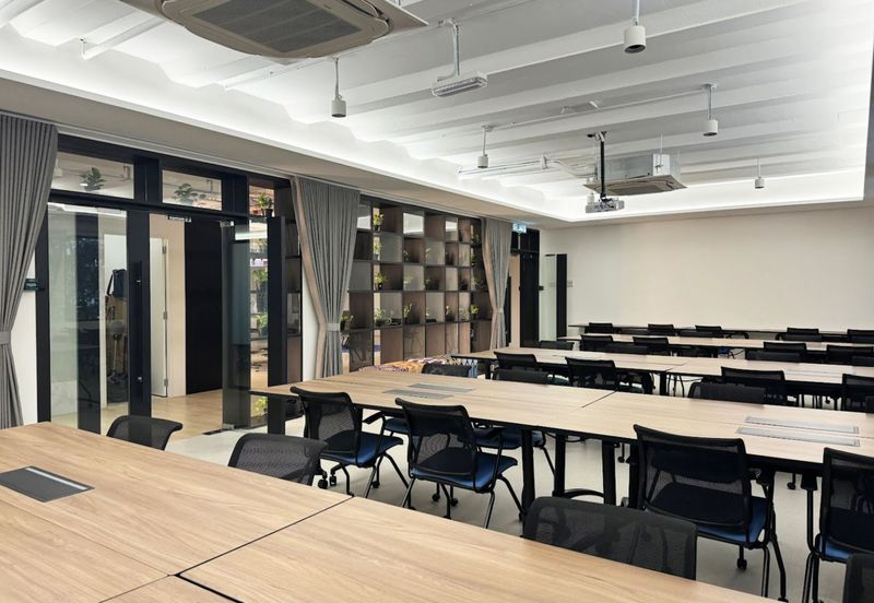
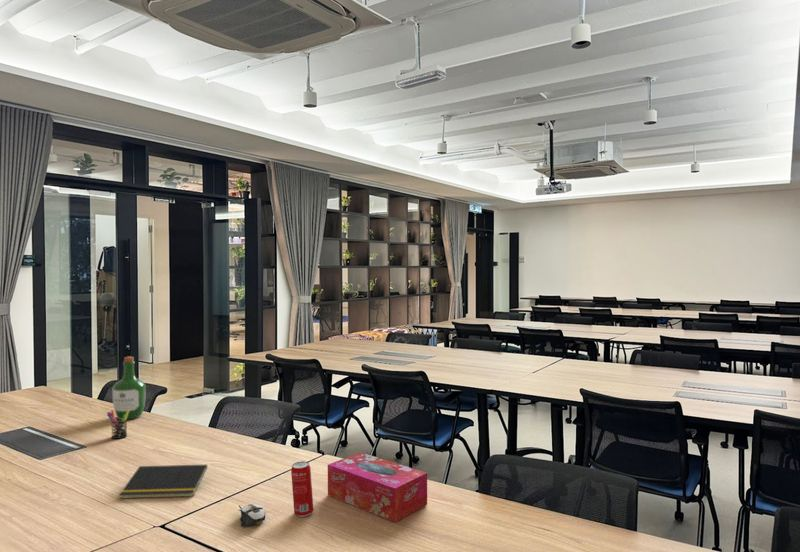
+ computer mouse [237,503,266,528]
+ notepad [118,464,208,500]
+ tissue box [327,451,428,523]
+ pen holder [106,409,129,440]
+ beverage can [290,460,314,518]
+ wine bottle [112,355,147,420]
